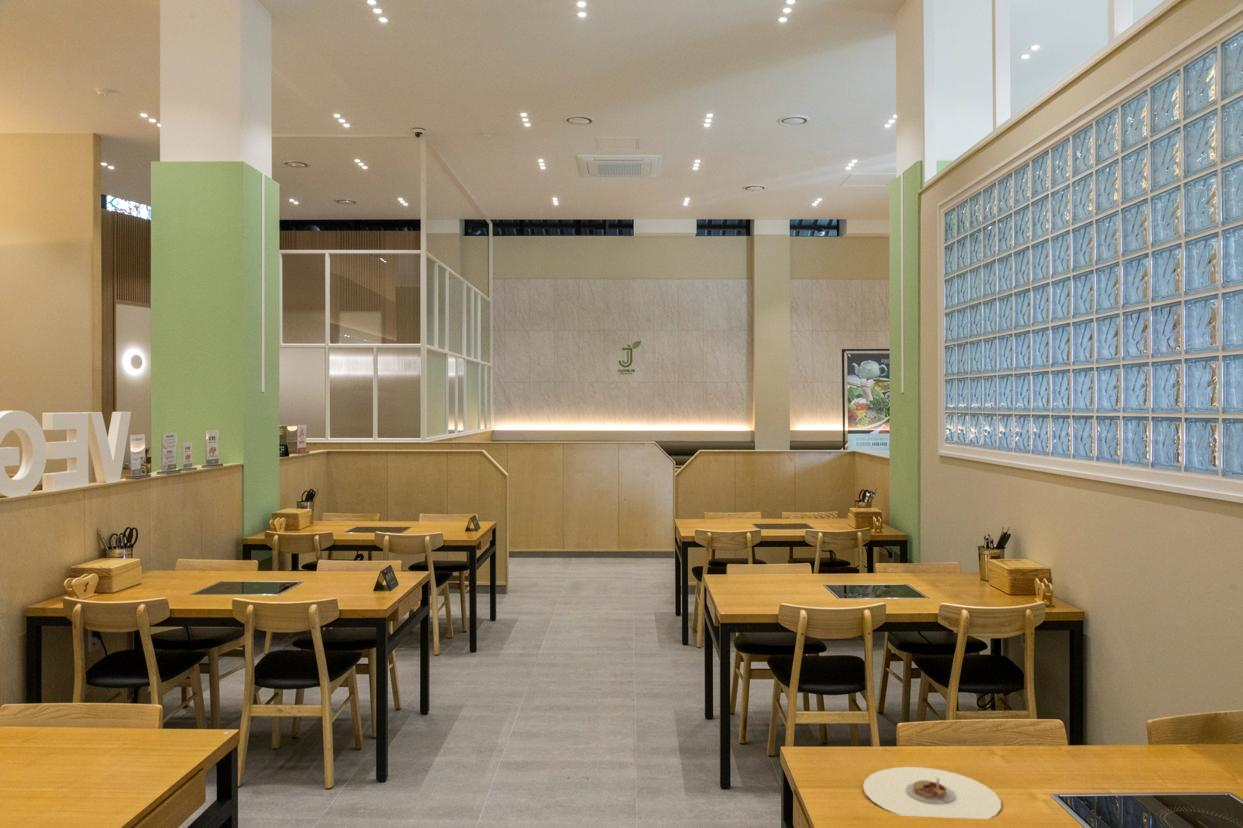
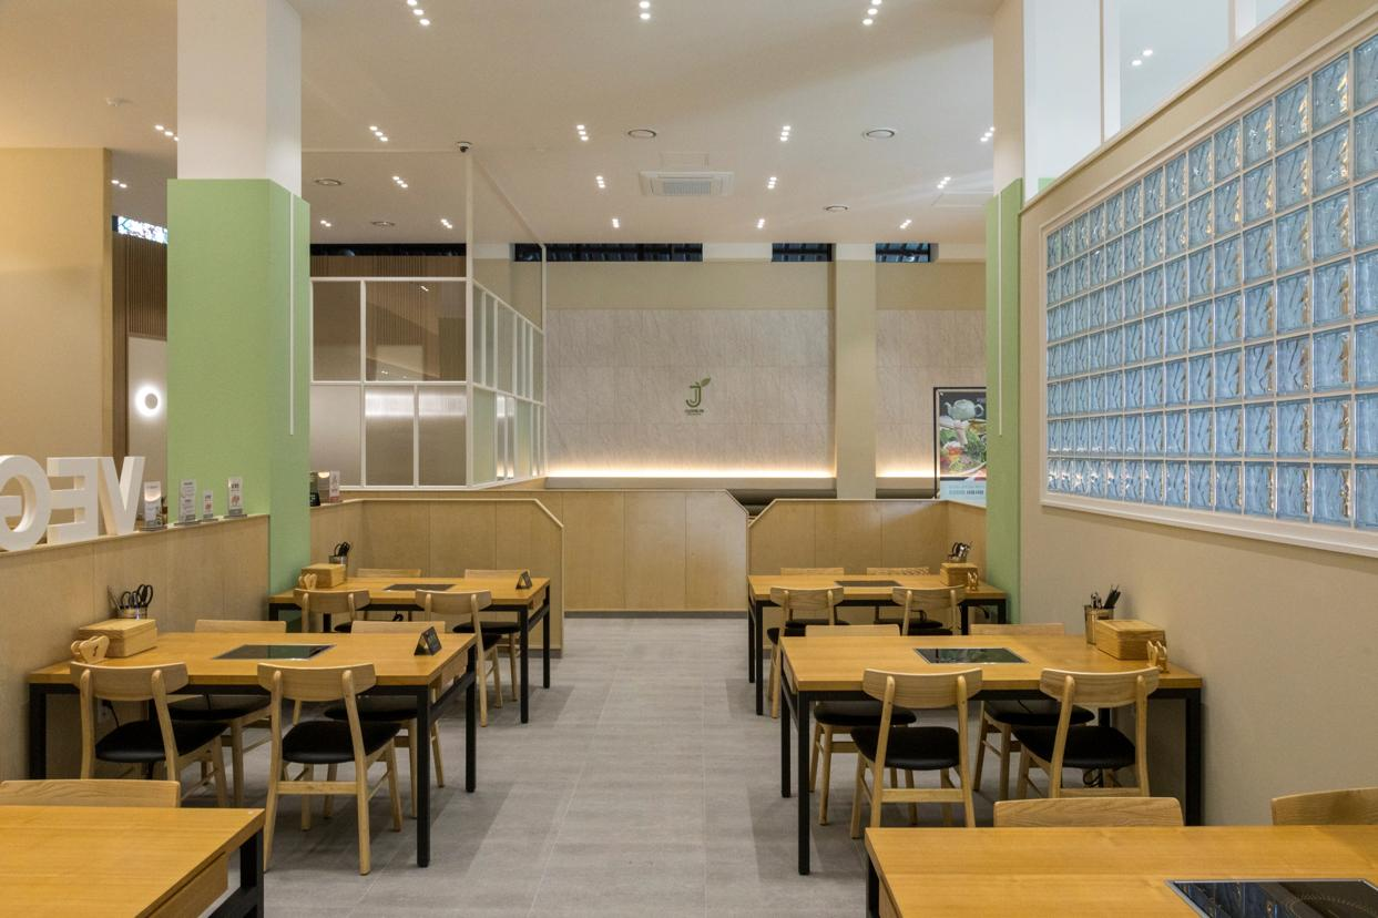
- plate [862,766,1002,820]
